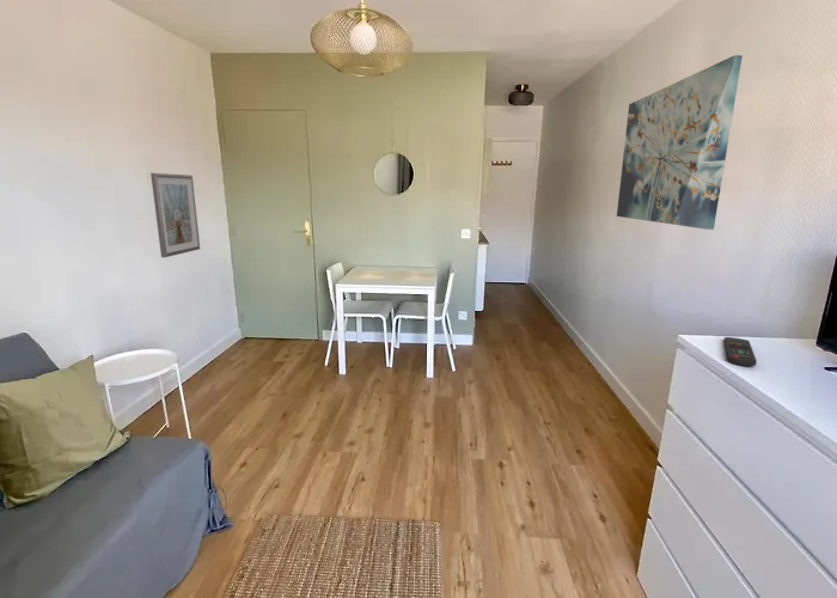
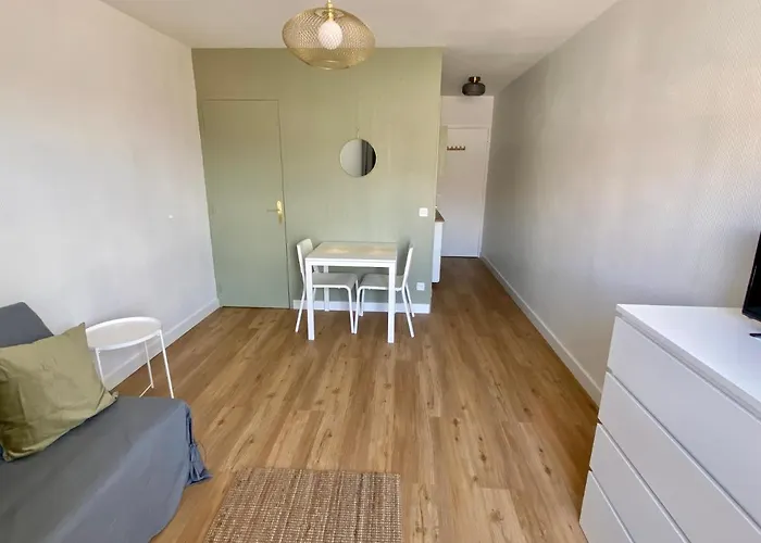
- picture frame [149,172,201,258]
- wall art [616,54,744,231]
- remote control [722,336,758,367]
